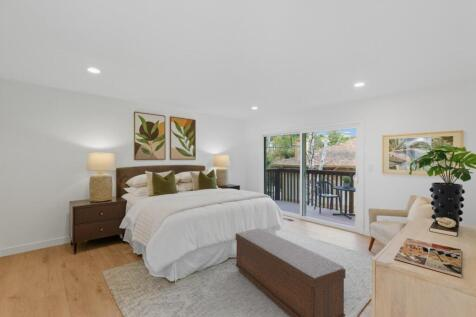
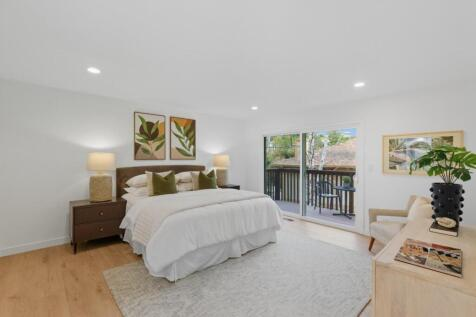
- bench [235,228,346,317]
